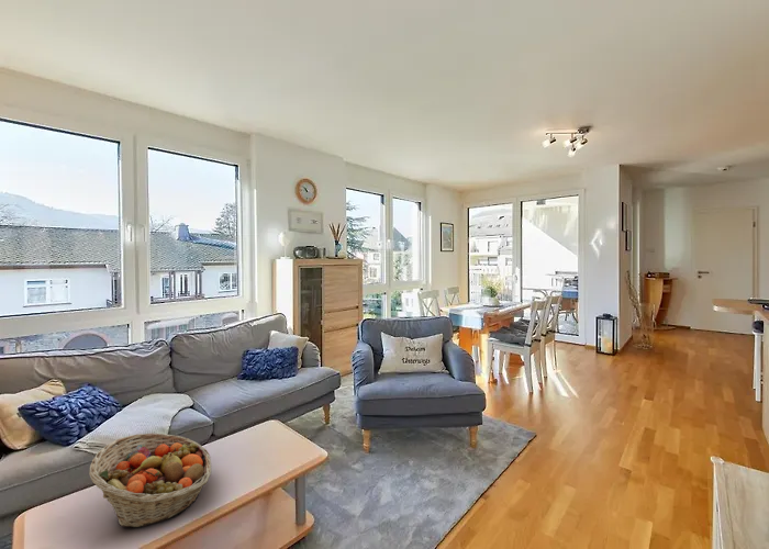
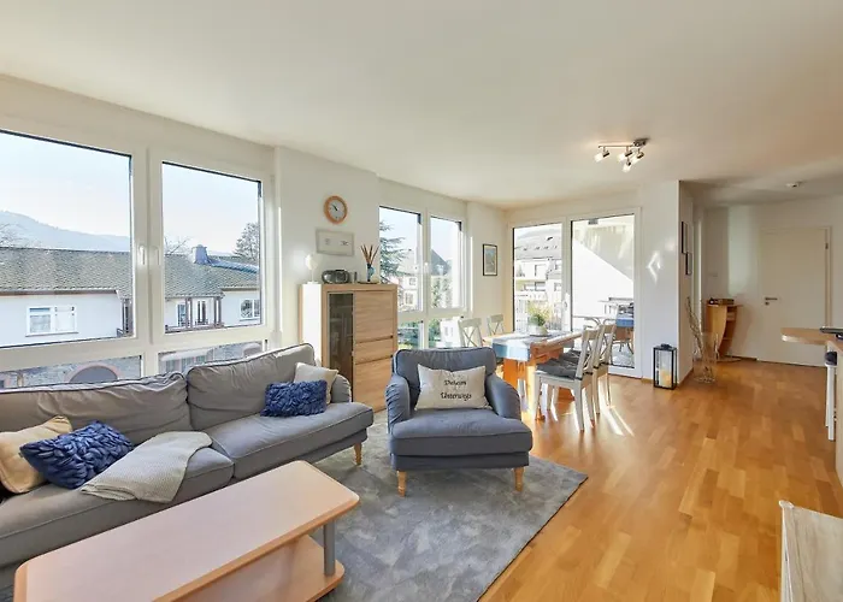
- fruit basket [88,433,212,528]
